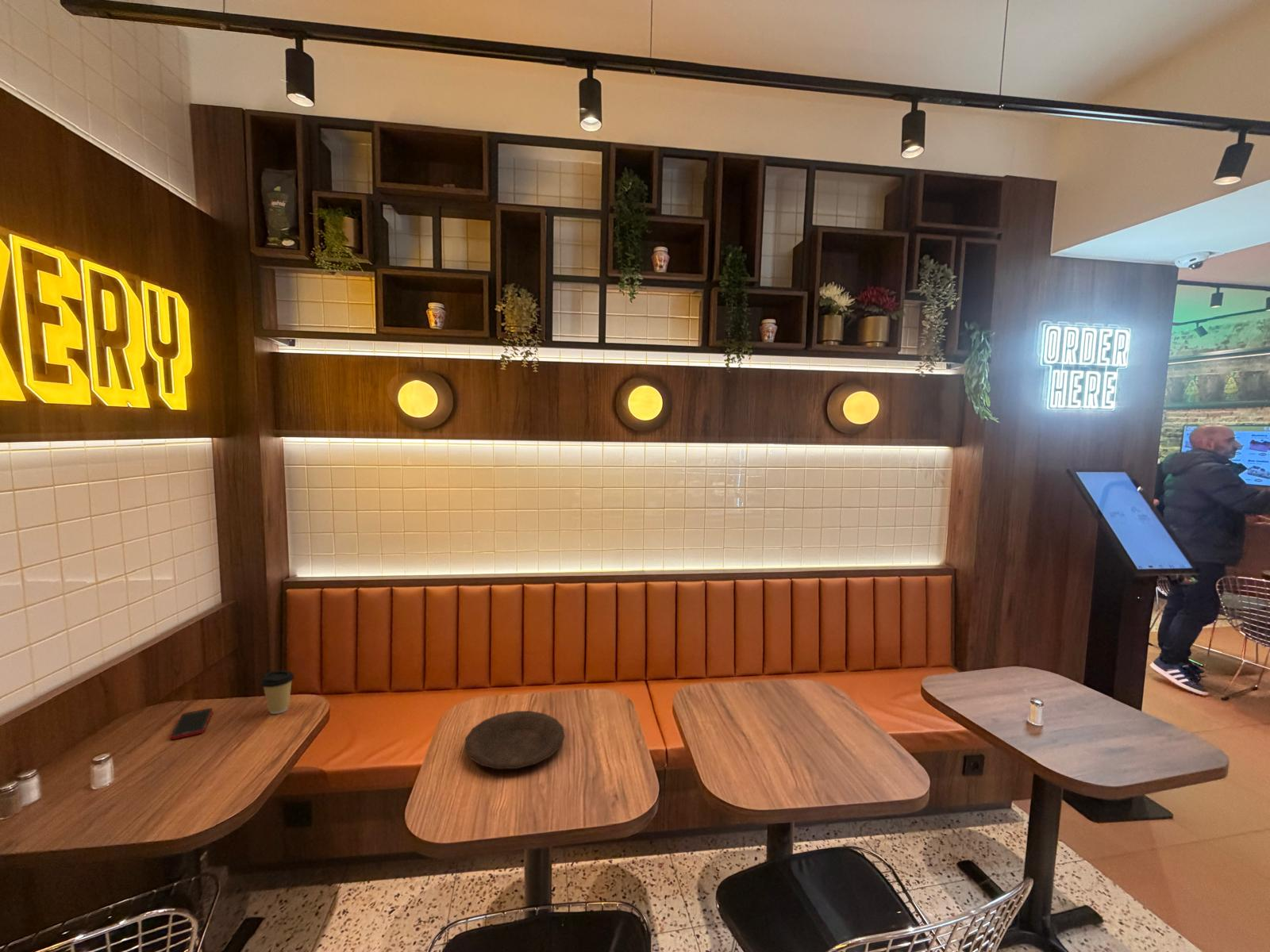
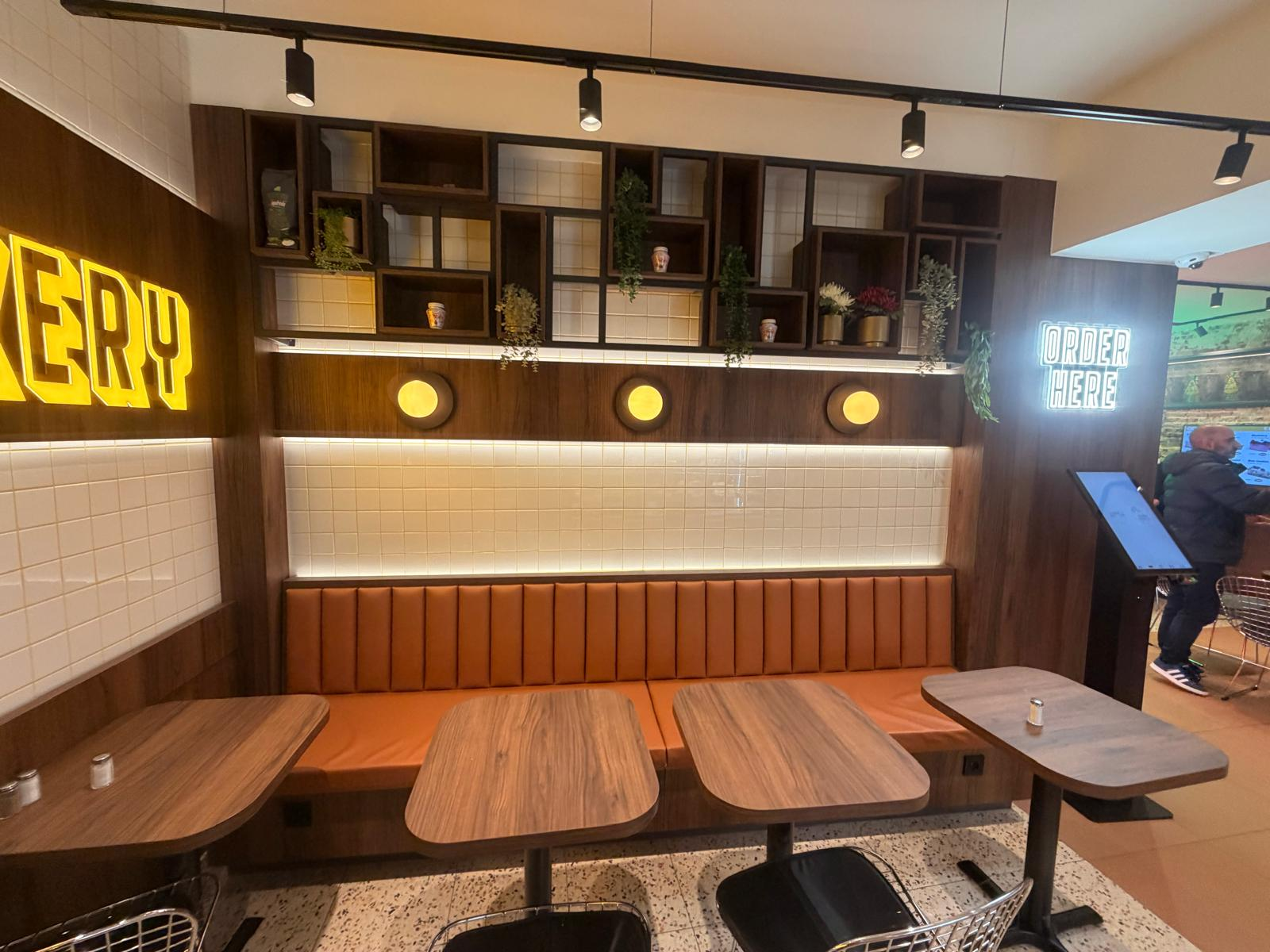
- coffee cup [260,670,295,715]
- plate [464,710,566,770]
- cell phone [169,707,214,740]
